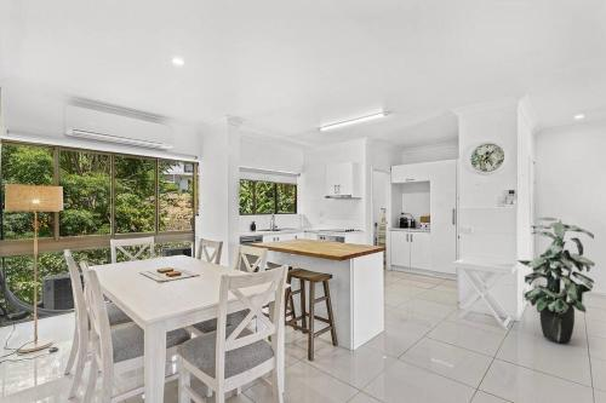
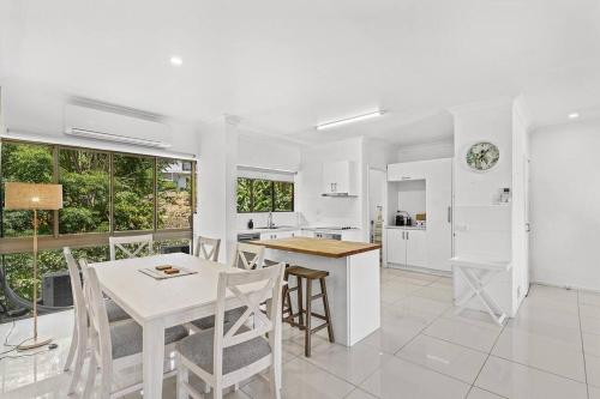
- indoor plant [516,217,596,344]
